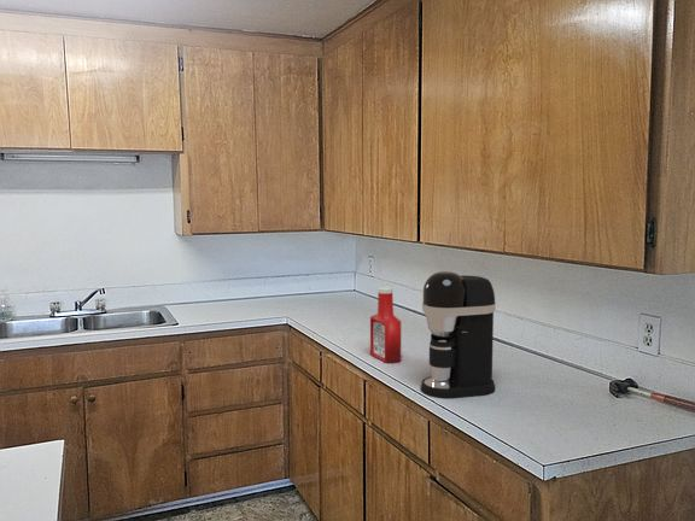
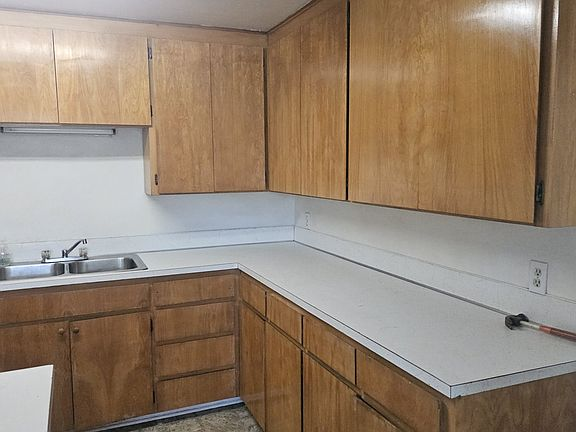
- soap bottle [369,286,402,364]
- coffee maker [420,270,497,399]
